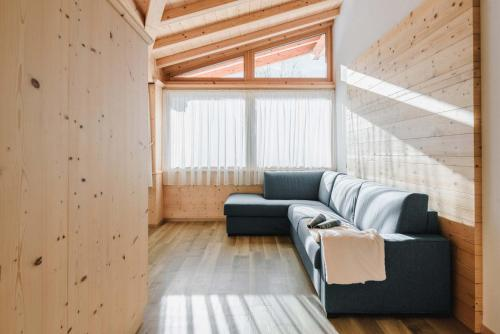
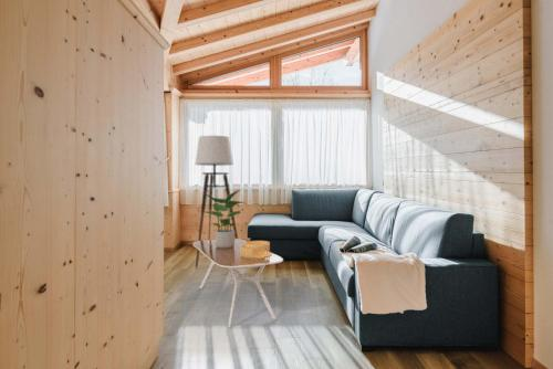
+ coffee table [191,238,284,328]
+ potted plant [204,189,246,249]
+ architectural model [241,240,272,259]
+ floor lamp [194,135,239,270]
